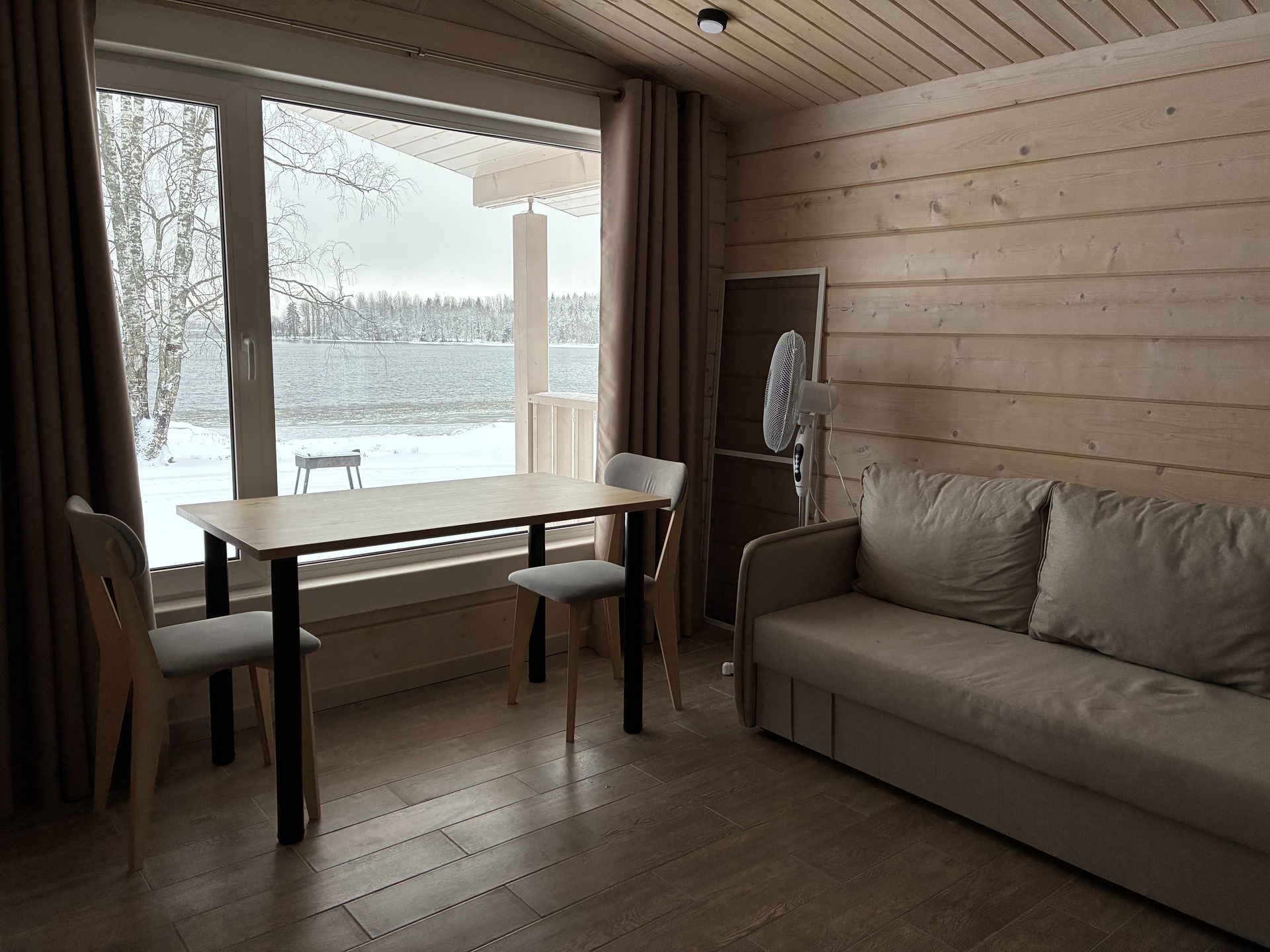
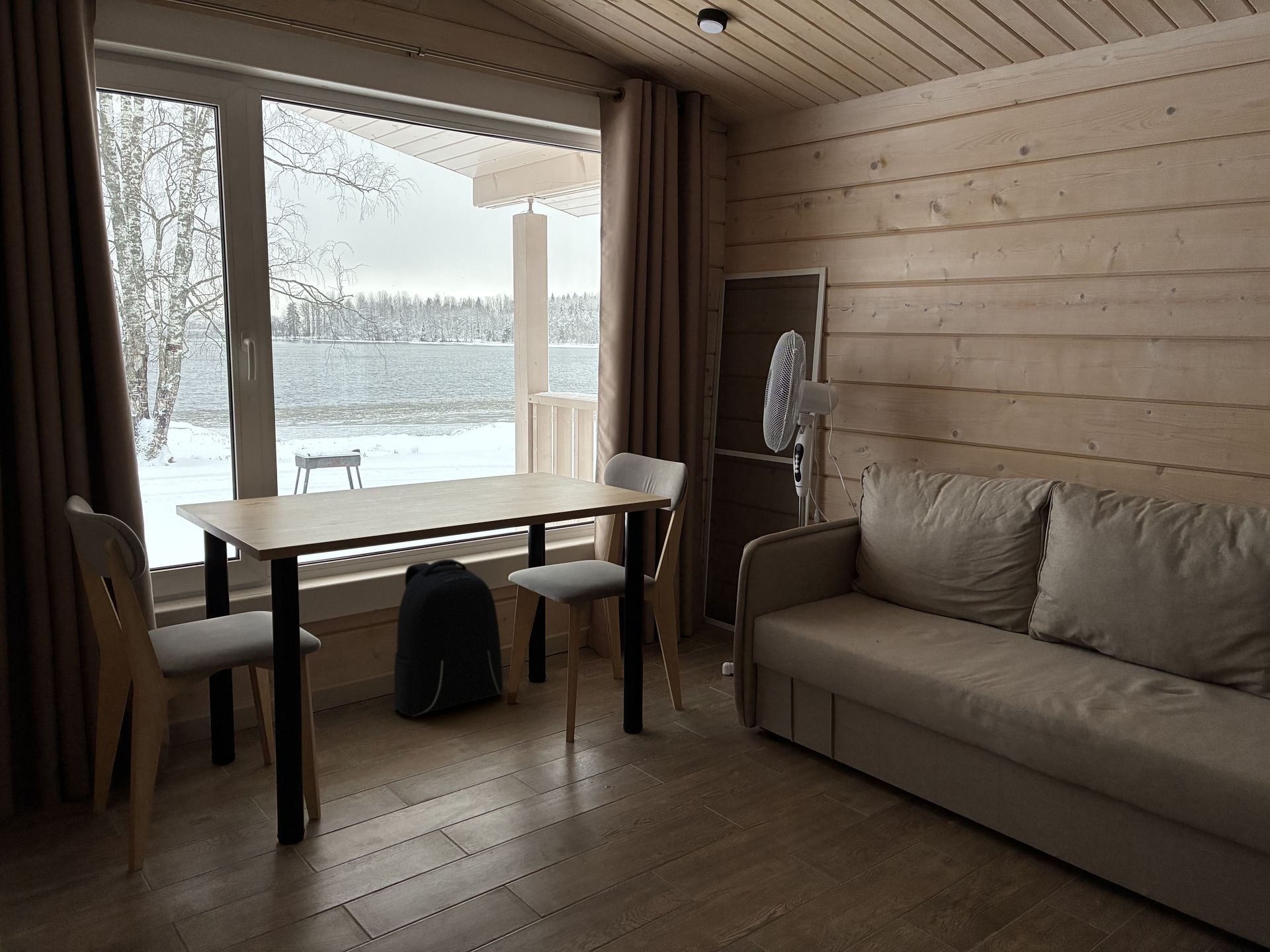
+ backpack [393,559,504,717]
